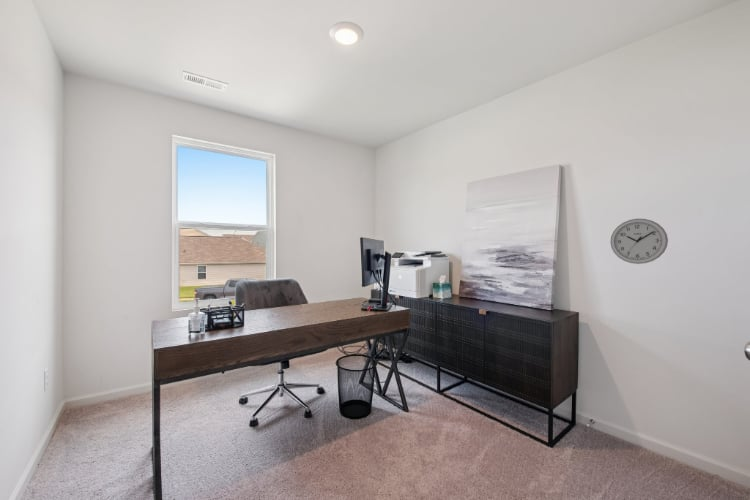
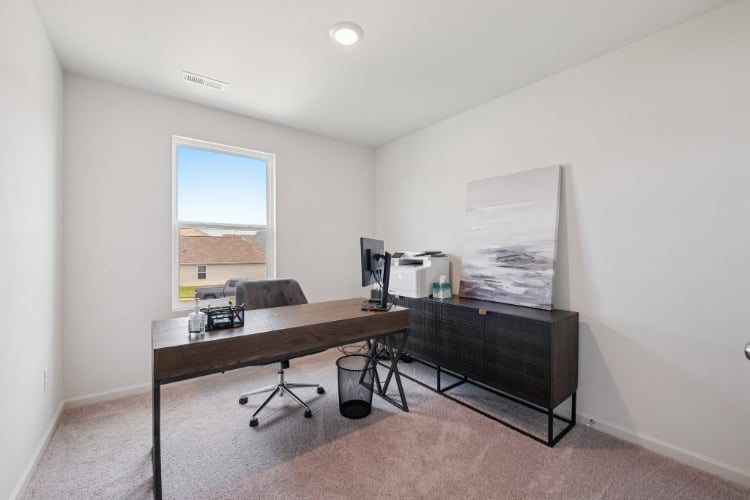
- wall clock [609,218,669,265]
